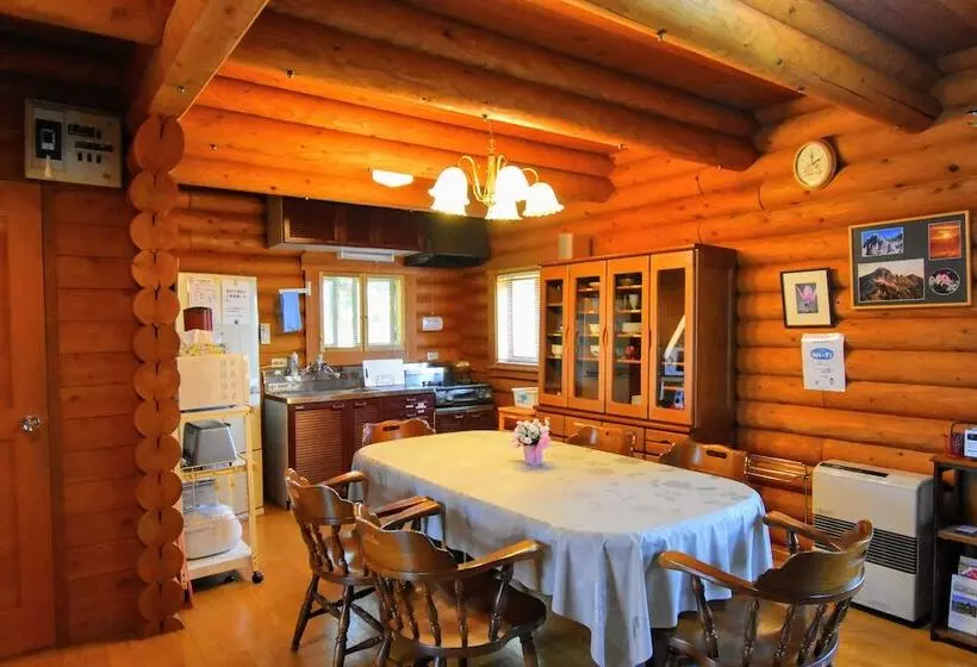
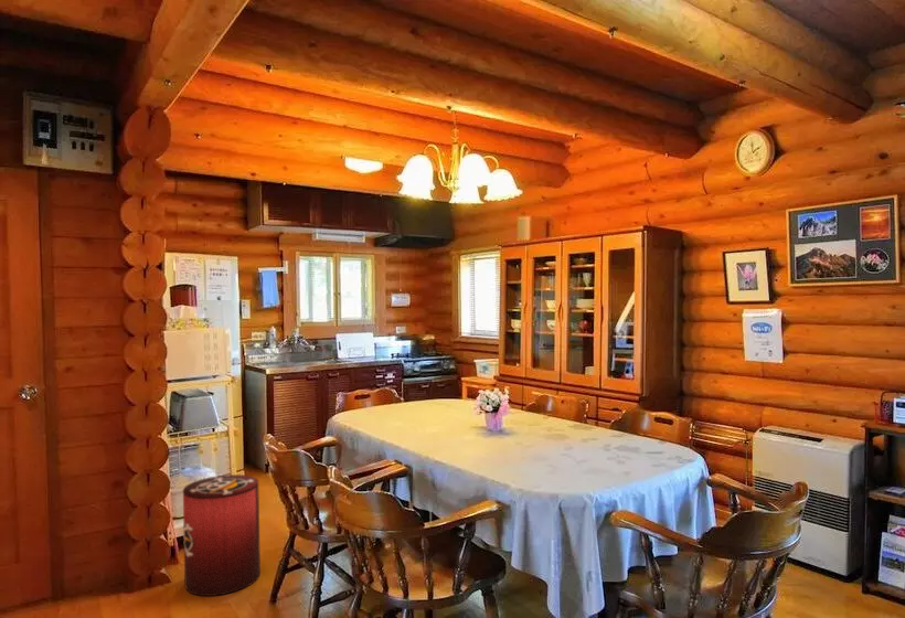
+ waste bin [182,473,262,597]
